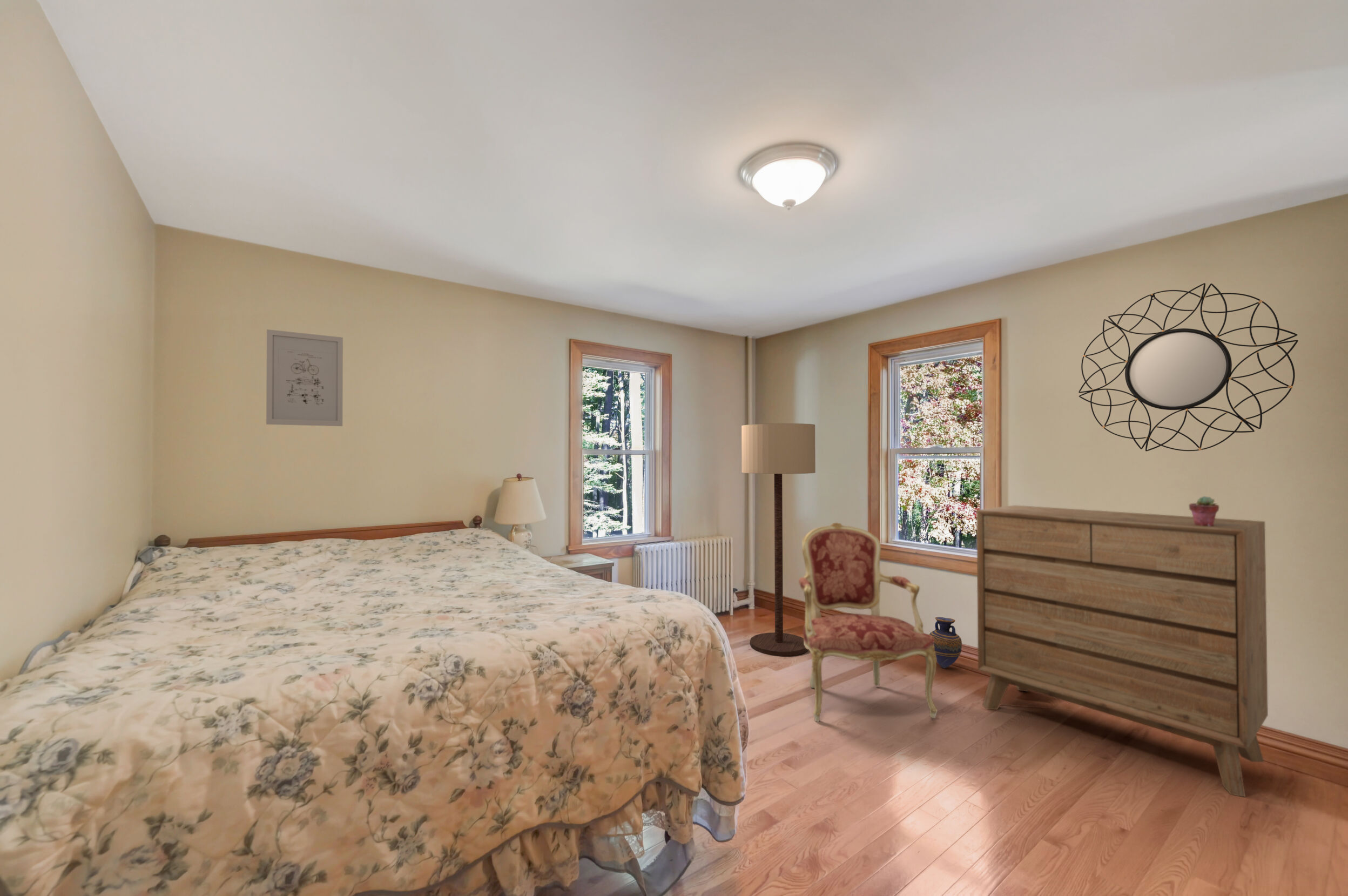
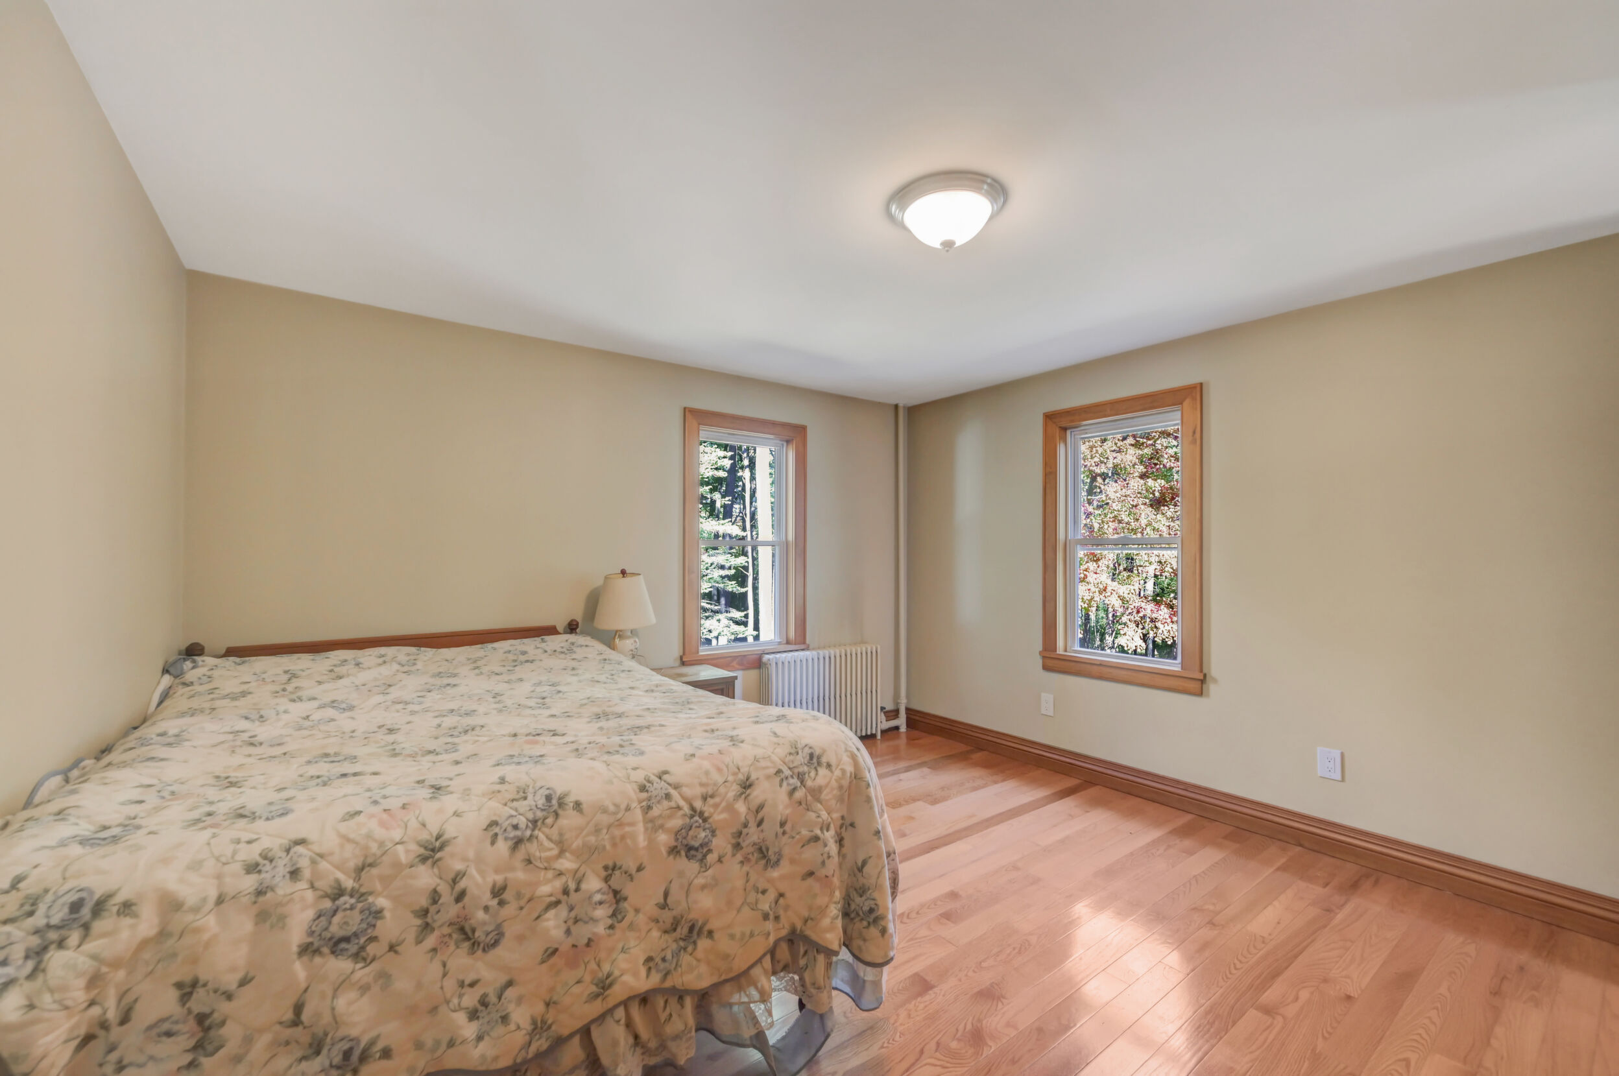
- home mirror [1078,282,1299,452]
- dresser [976,504,1269,798]
- armchair [798,522,938,723]
- potted succulent [1189,495,1219,526]
- vase [928,616,962,669]
- floor lamp [741,423,816,657]
- wall art [266,329,343,427]
